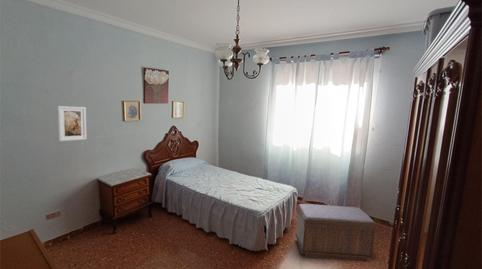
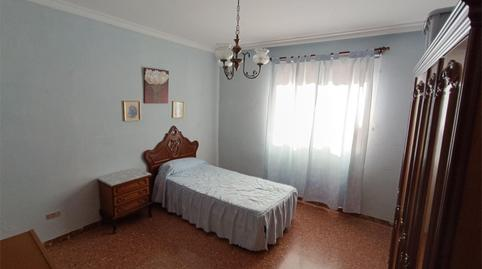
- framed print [57,105,88,142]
- bench [294,203,378,263]
